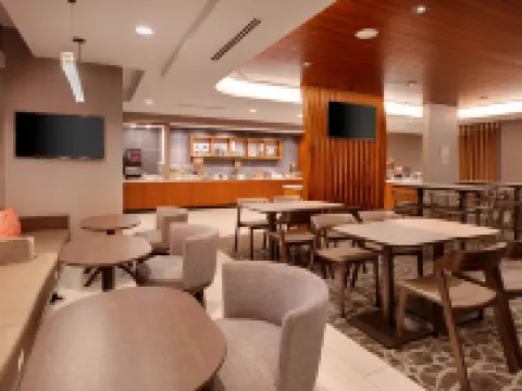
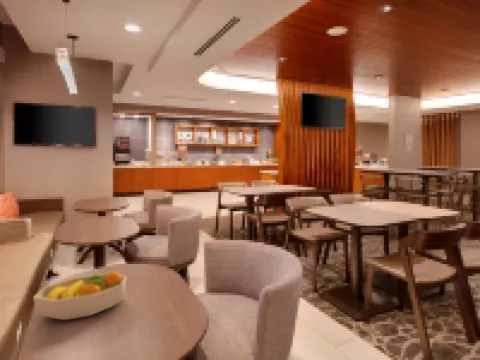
+ fruit bowl [32,269,128,321]
